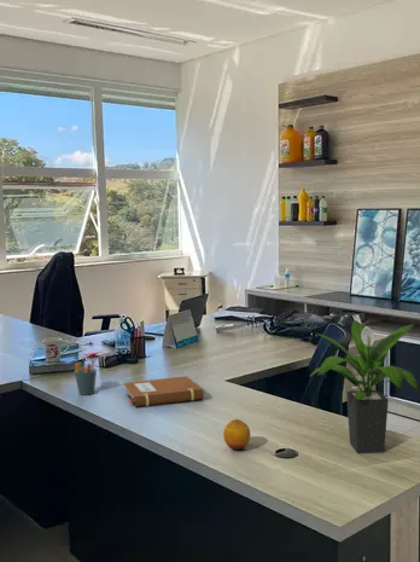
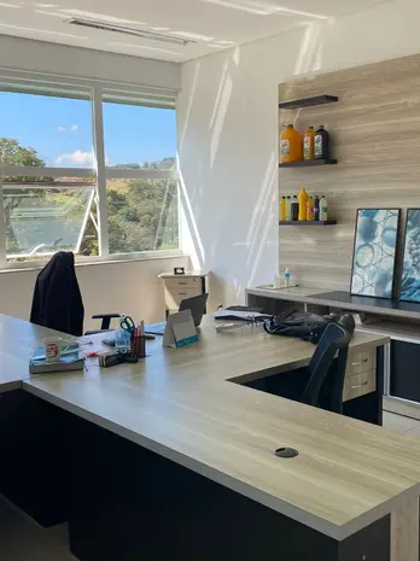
- potted plant [309,319,420,454]
- pen holder [74,358,98,396]
- notebook [122,375,205,409]
- fruit [222,418,251,452]
